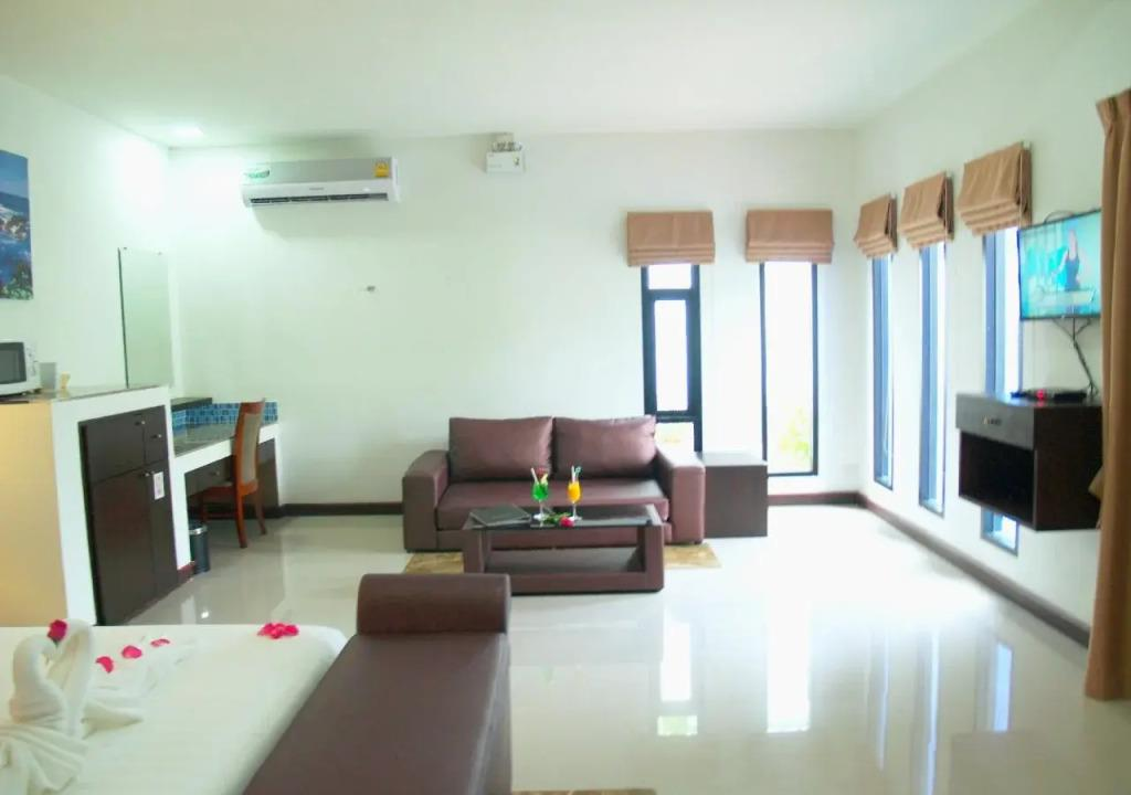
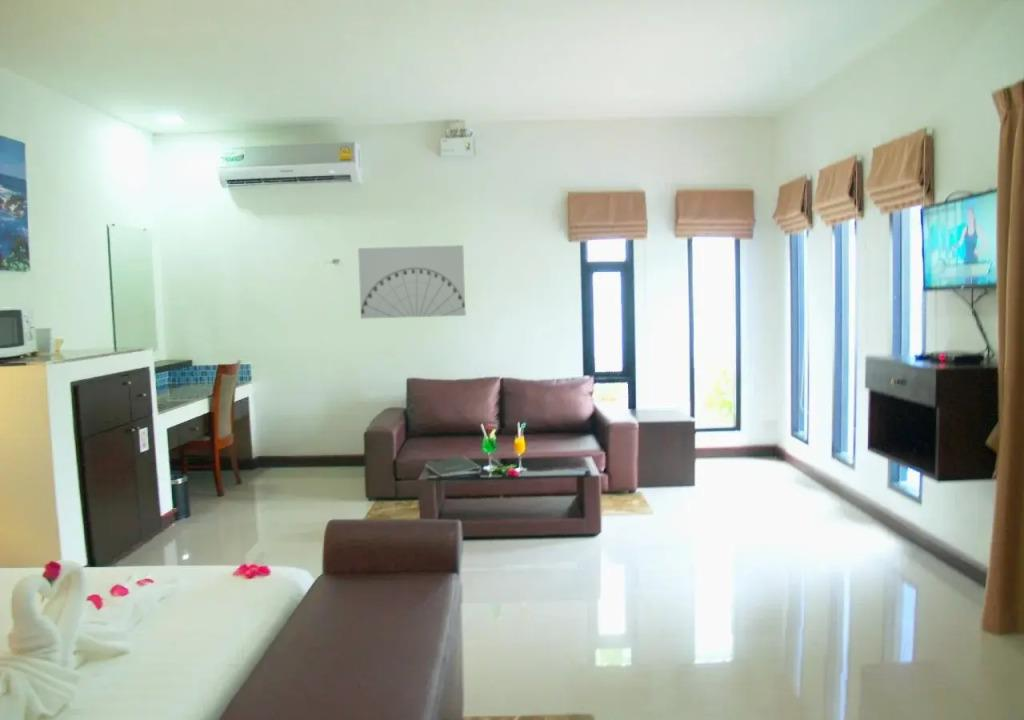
+ wall art [357,244,467,320]
